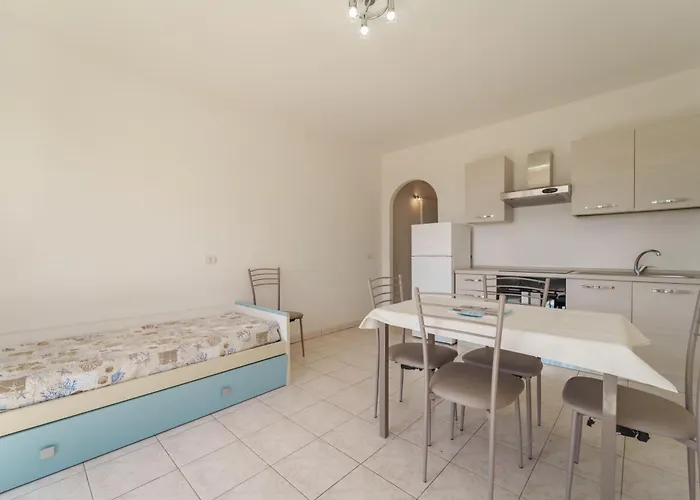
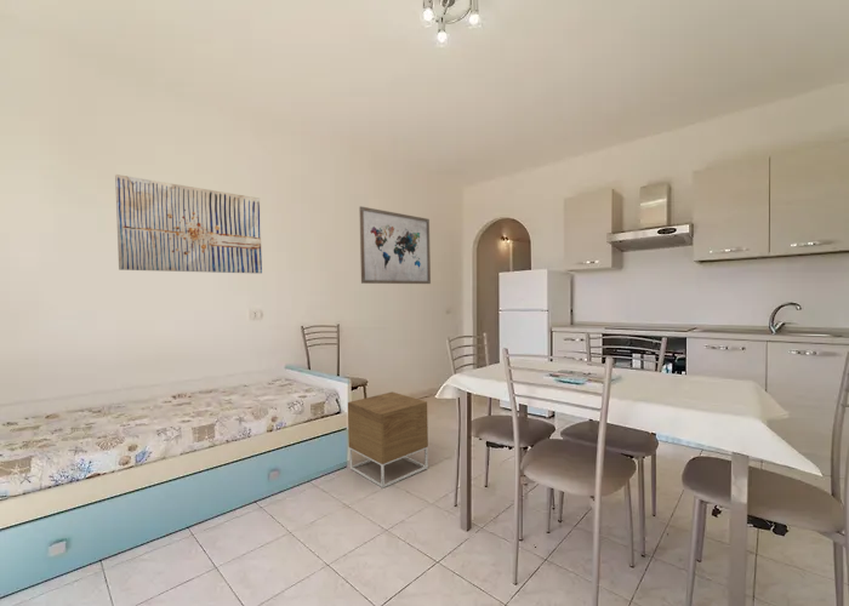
+ nightstand [347,390,429,490]
+ wall art [114,173,263,275]
+ wall art [358,205,432,285]
